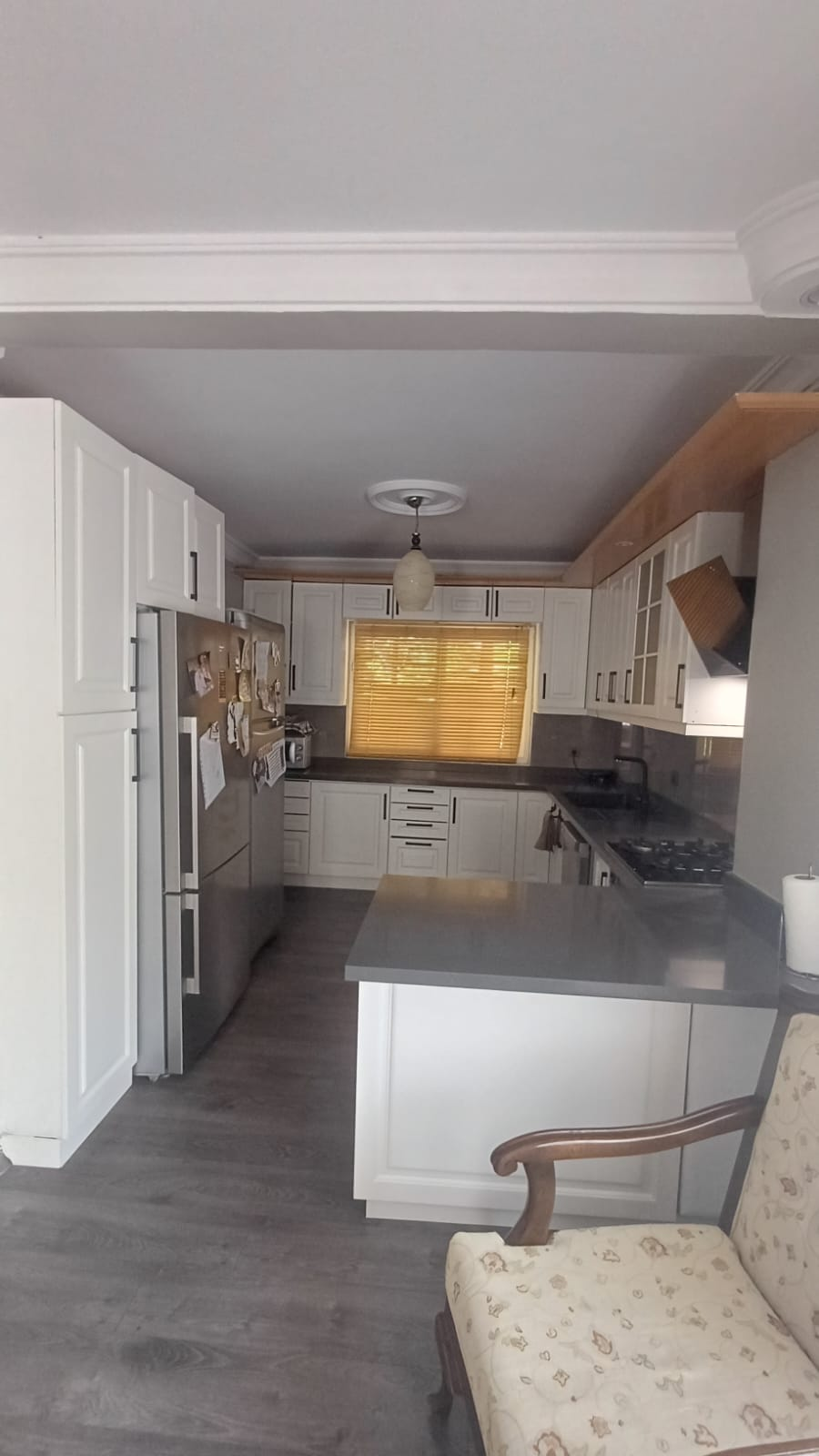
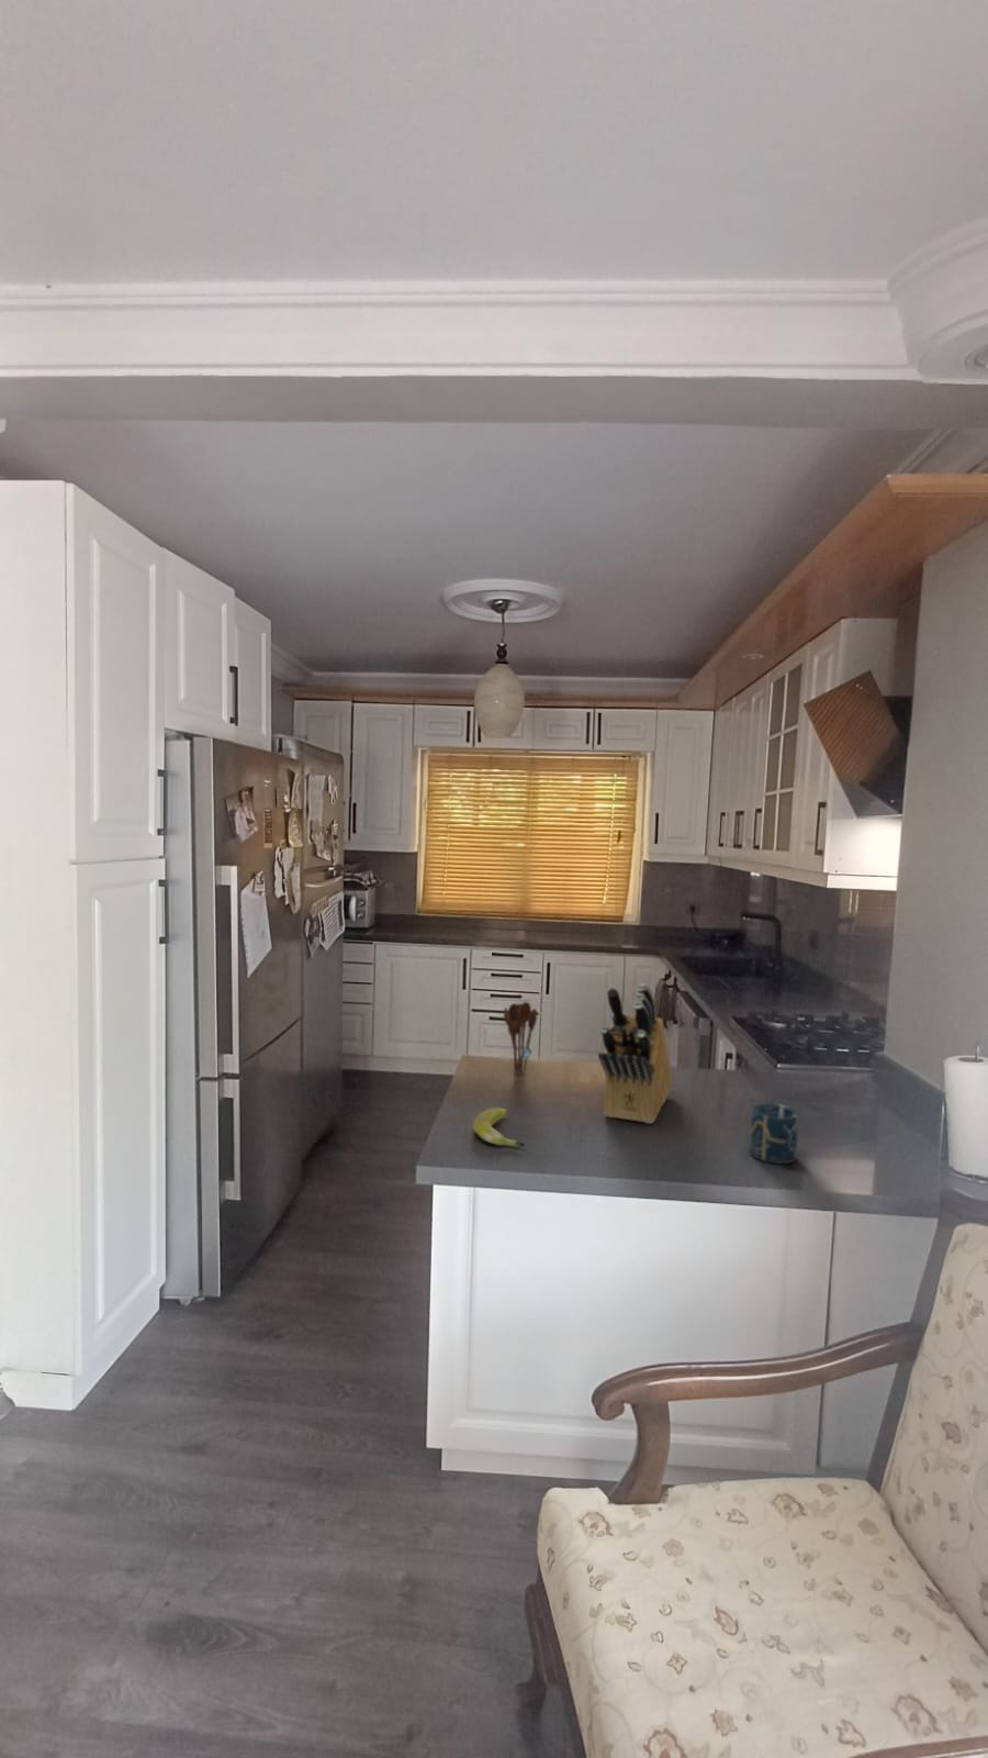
+ cup [748,1102,800,1166]
+ utensil holder [503,1001,539,1079]
+ knife block [597,983,674,1125]
+ banana [472,1106,526,1149]
